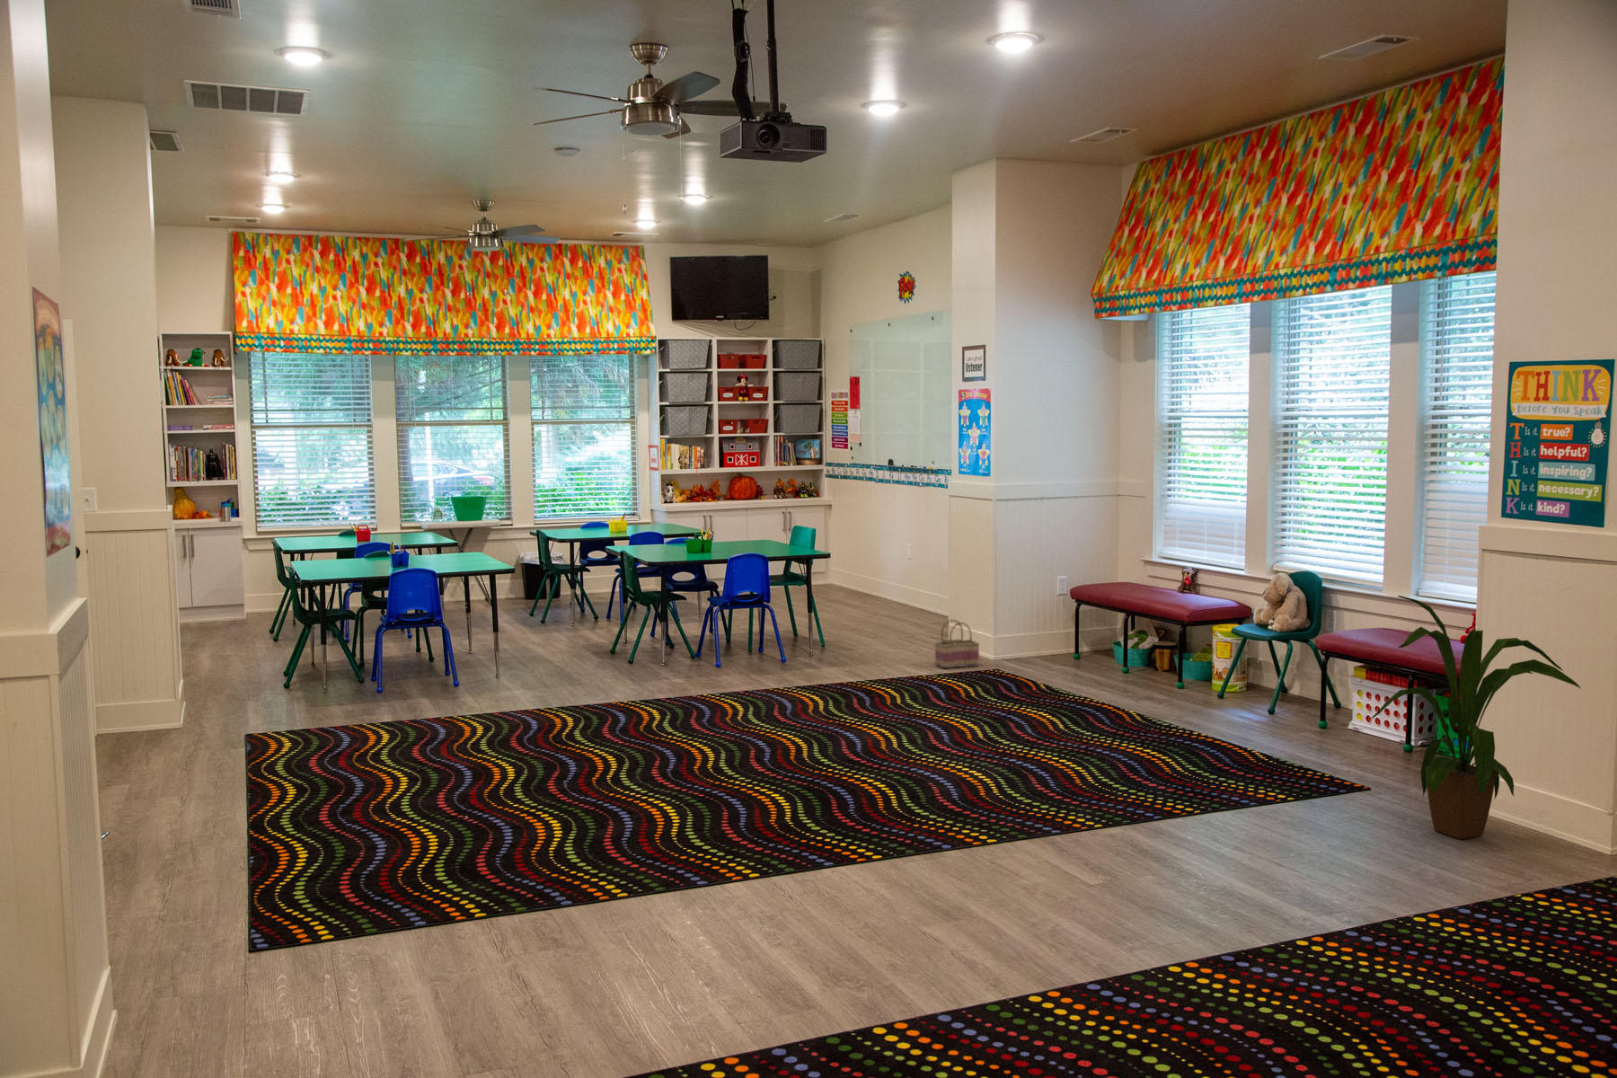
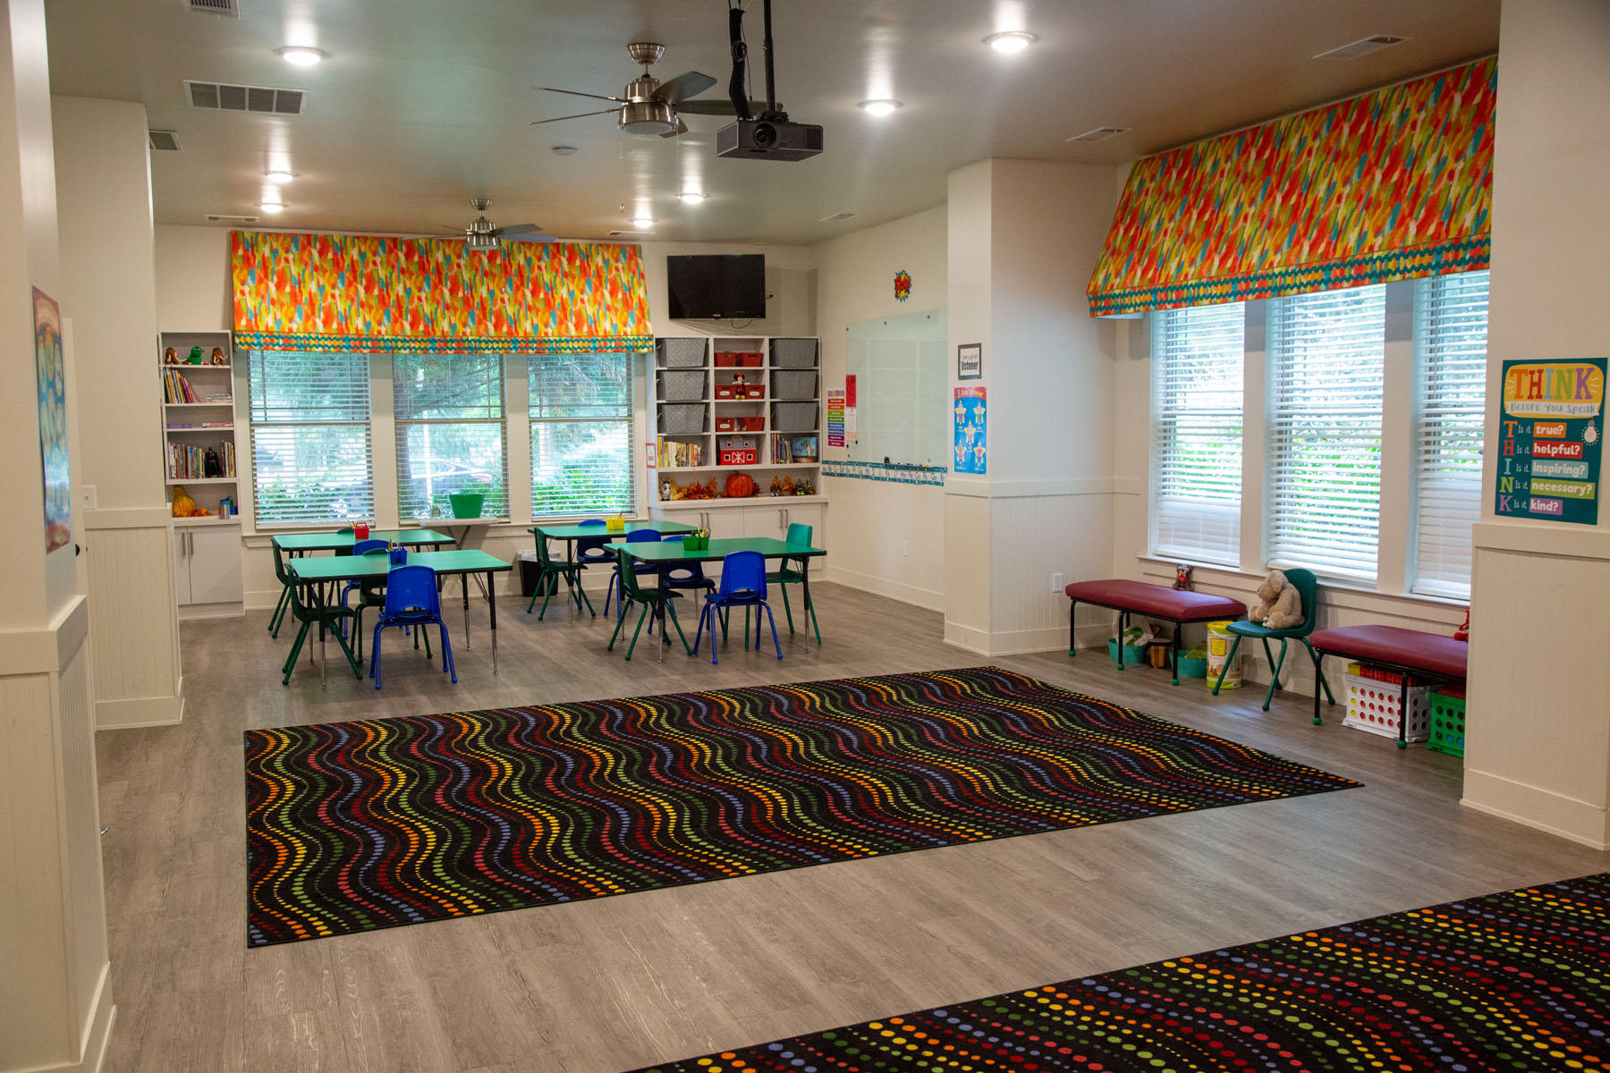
- basket [934,618,981,669]
- house plant [1370,594,1582,840]
